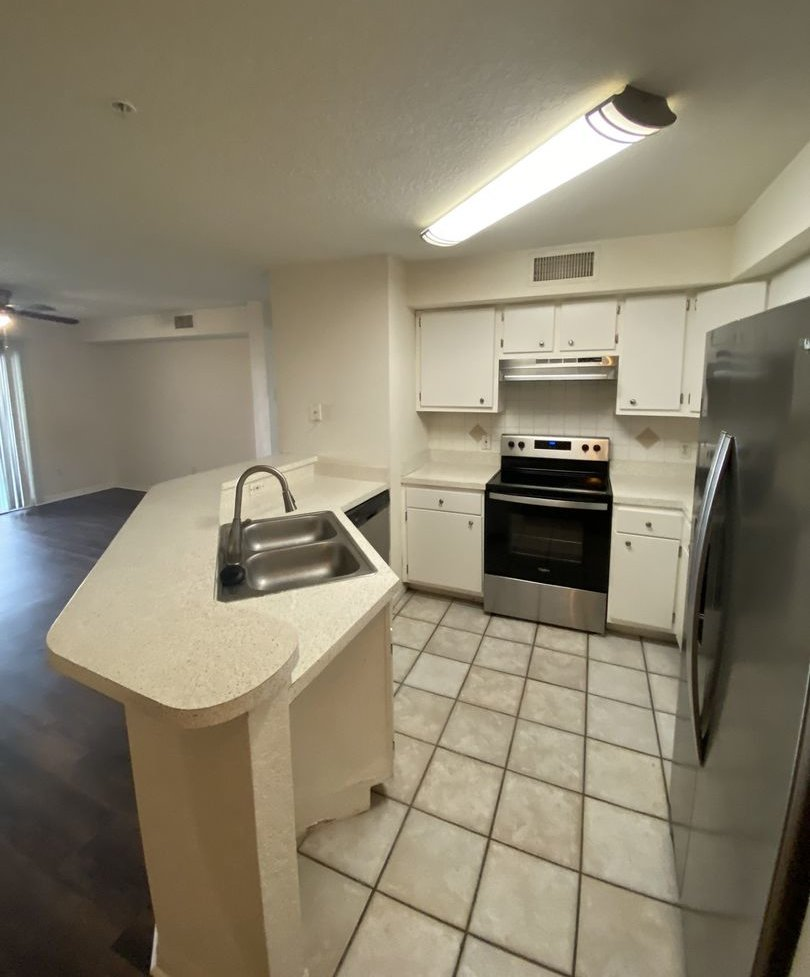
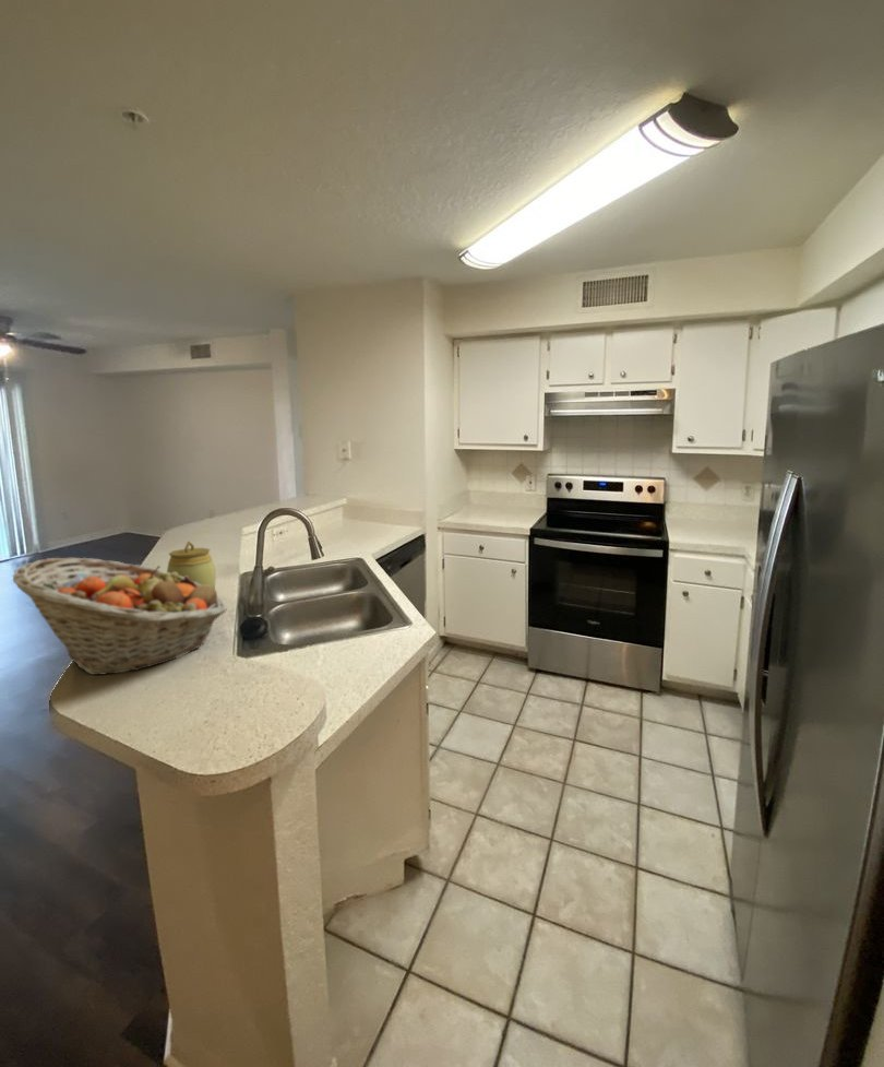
+ jar [166,541,217,590]
+ fruit basket [12,557,227,676]
